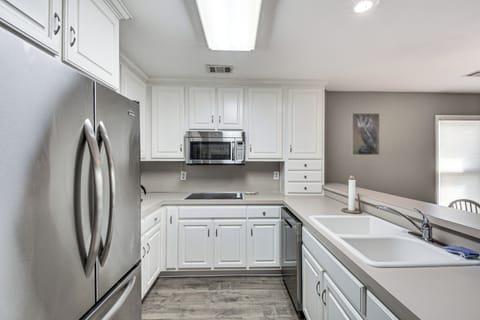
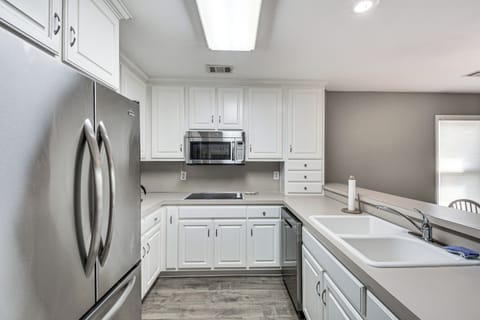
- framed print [350,112,381,156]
